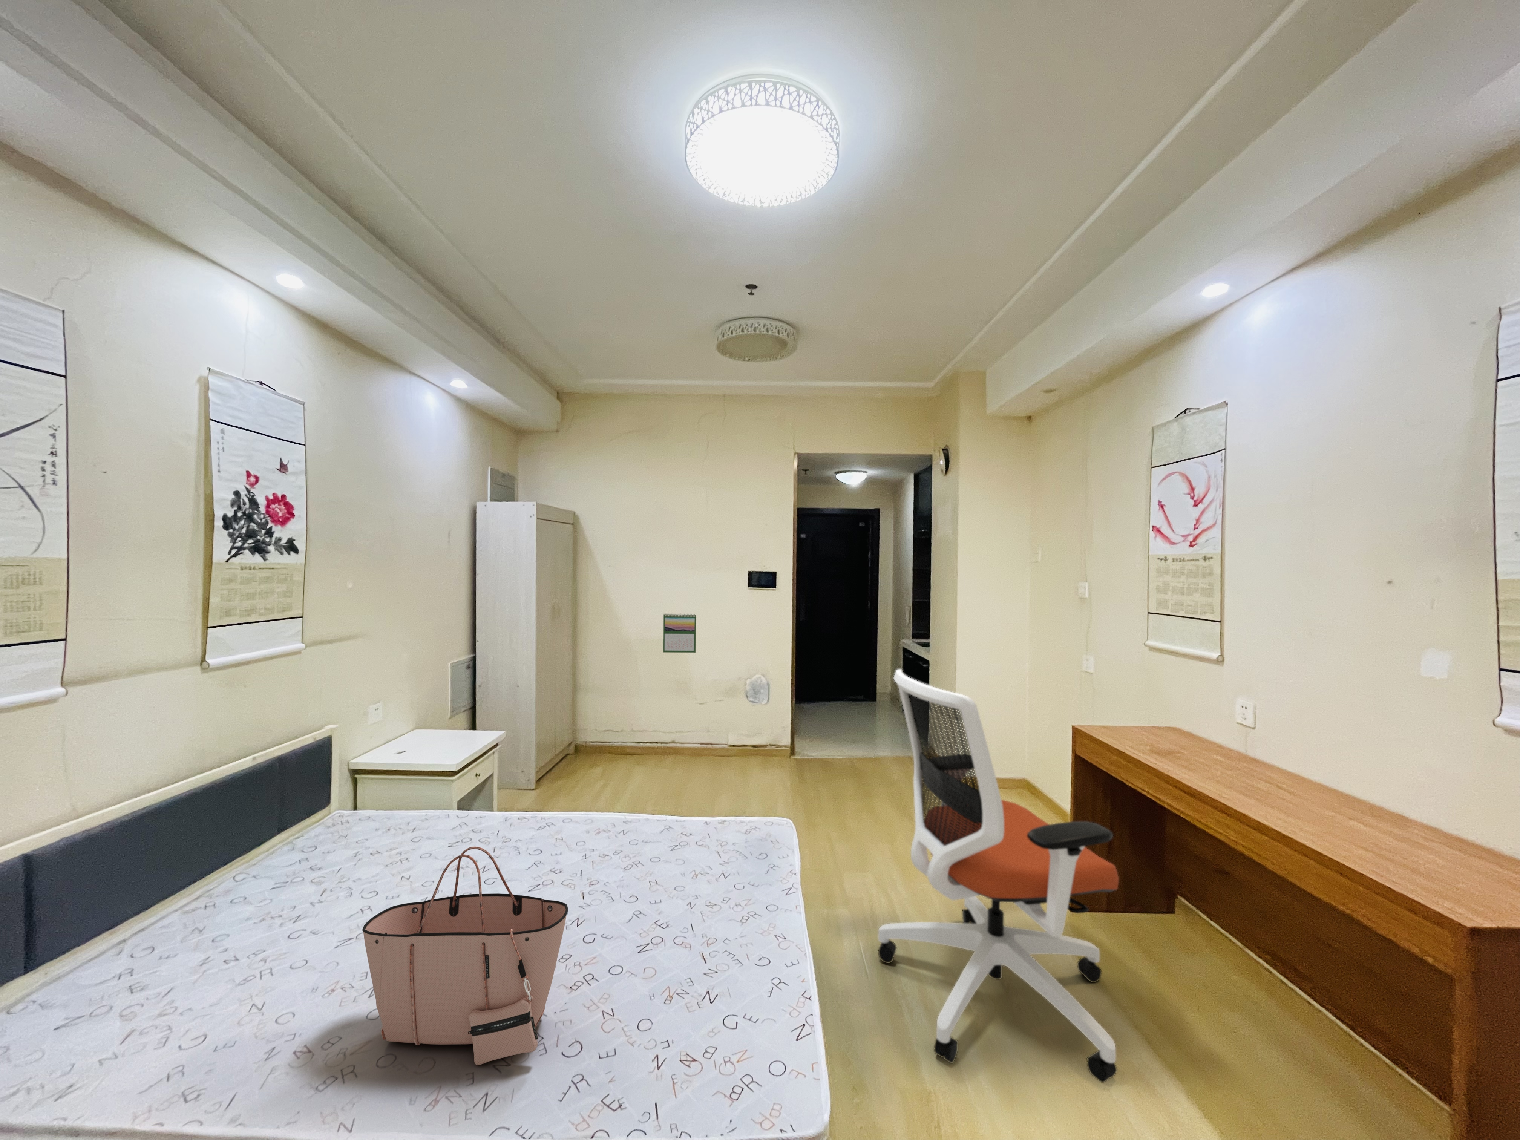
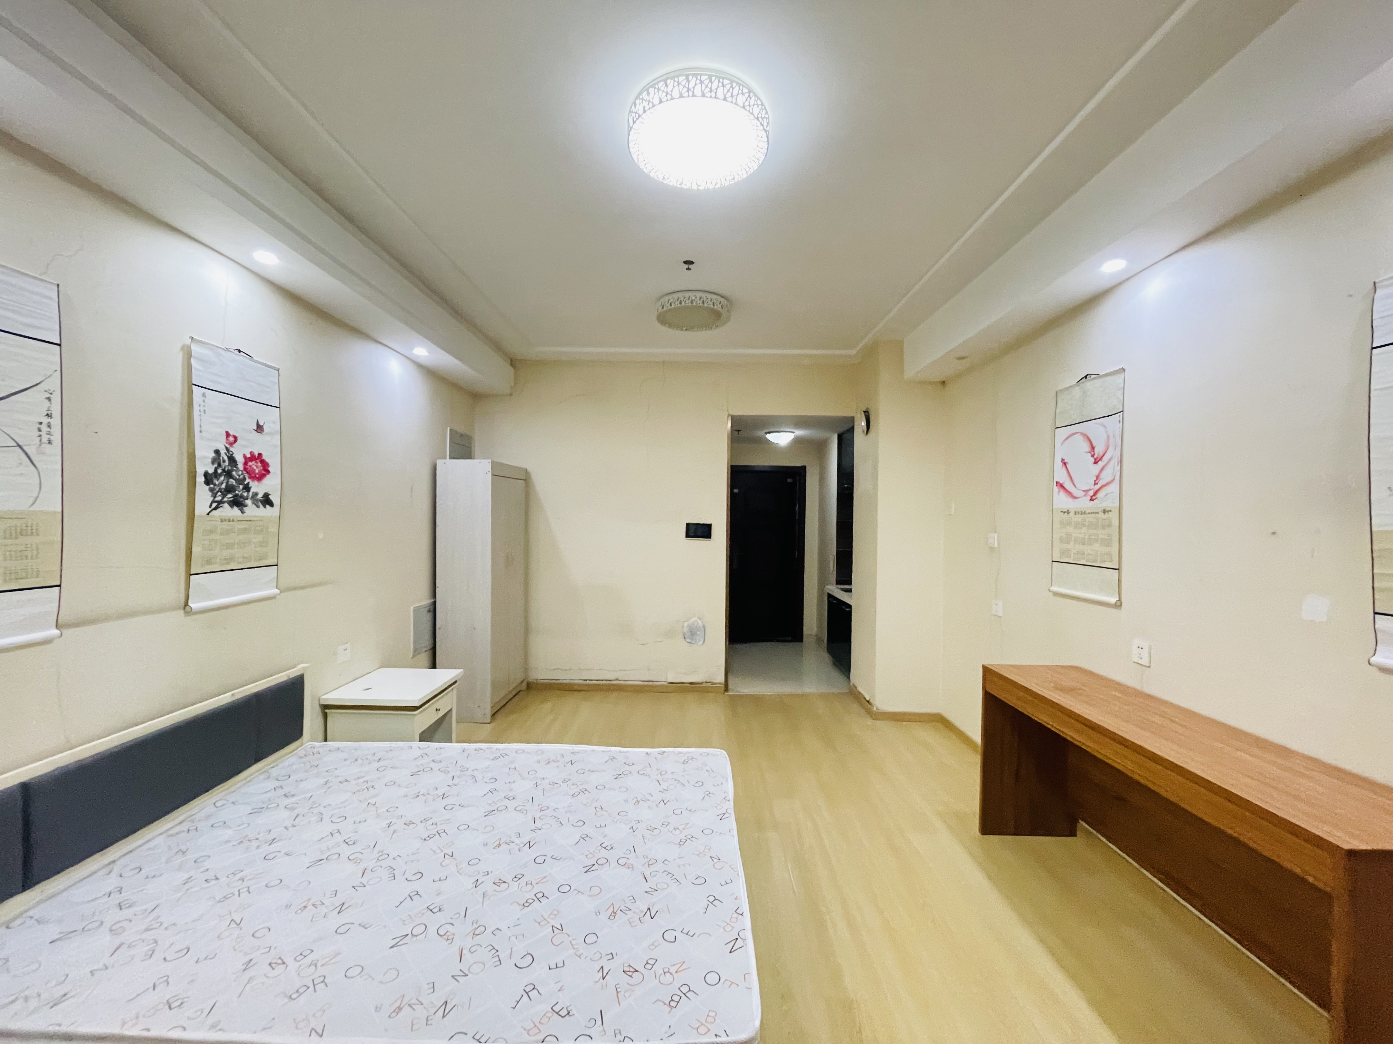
- office chair [877,668,1119,1083]
- tote bag [361,847,569,1066]
- calendar [663,613,697,654]
